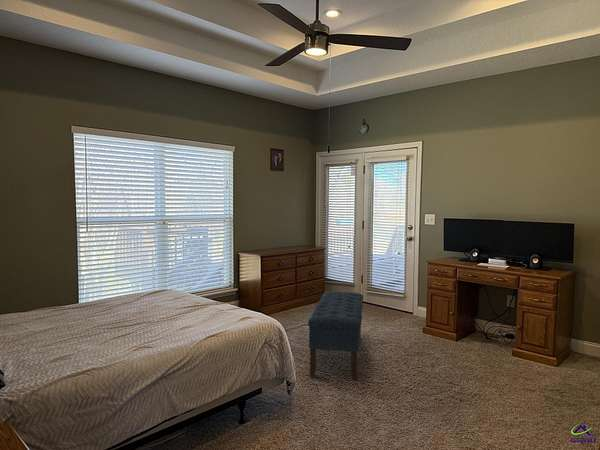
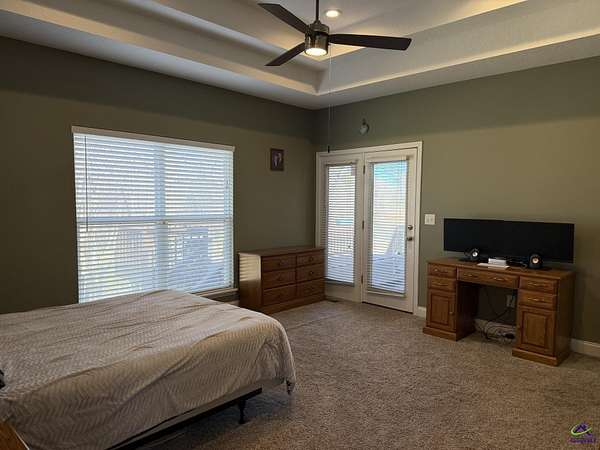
- bench [307,291,364,381]
